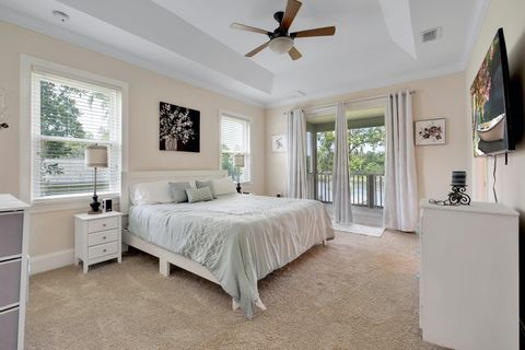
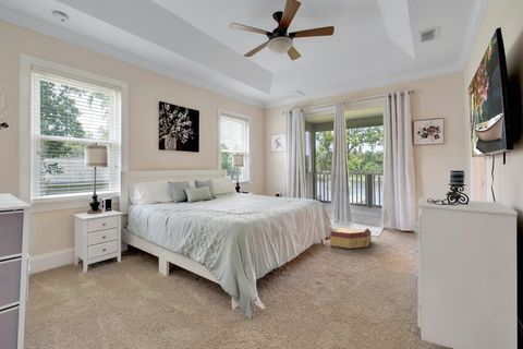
+ basket [329,227,373,250]
